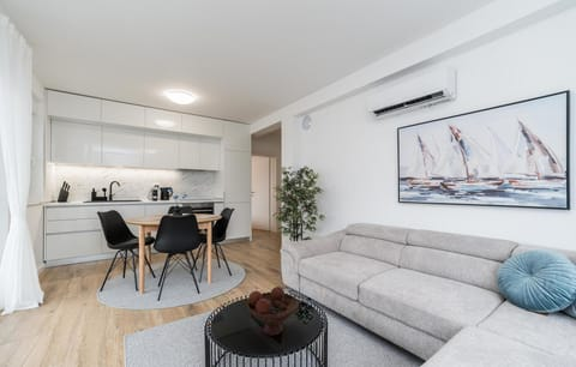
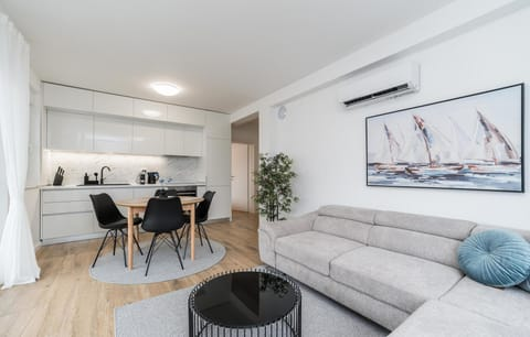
- fruit bowl [246,285,300,337]
